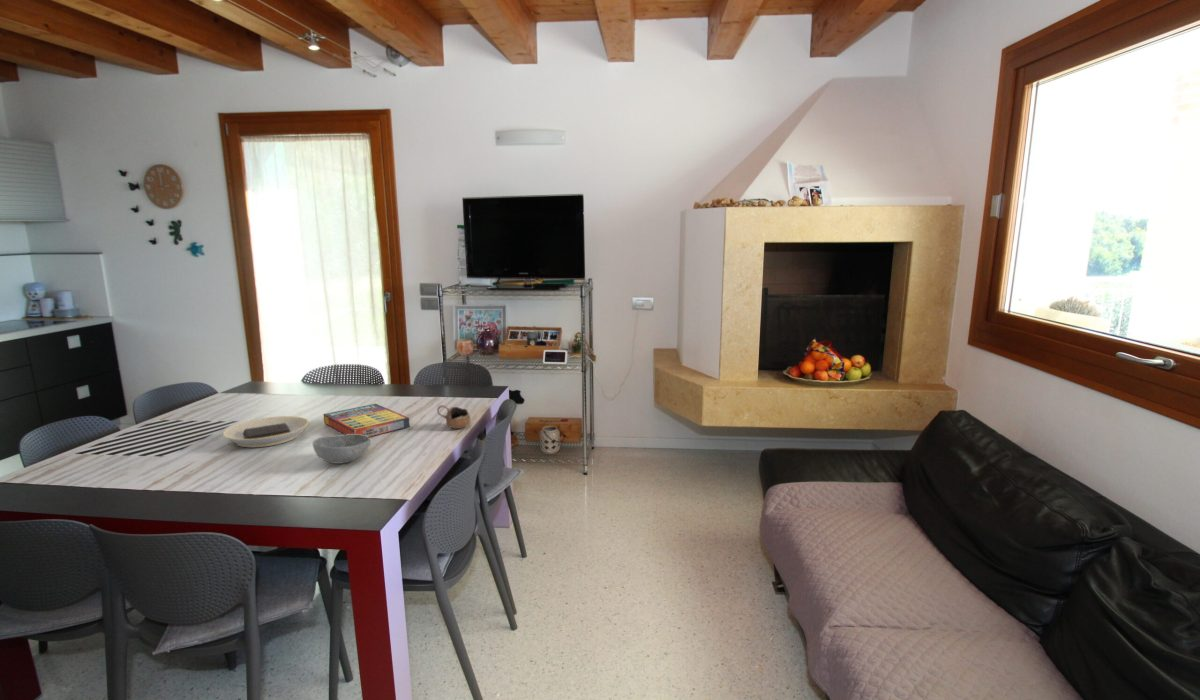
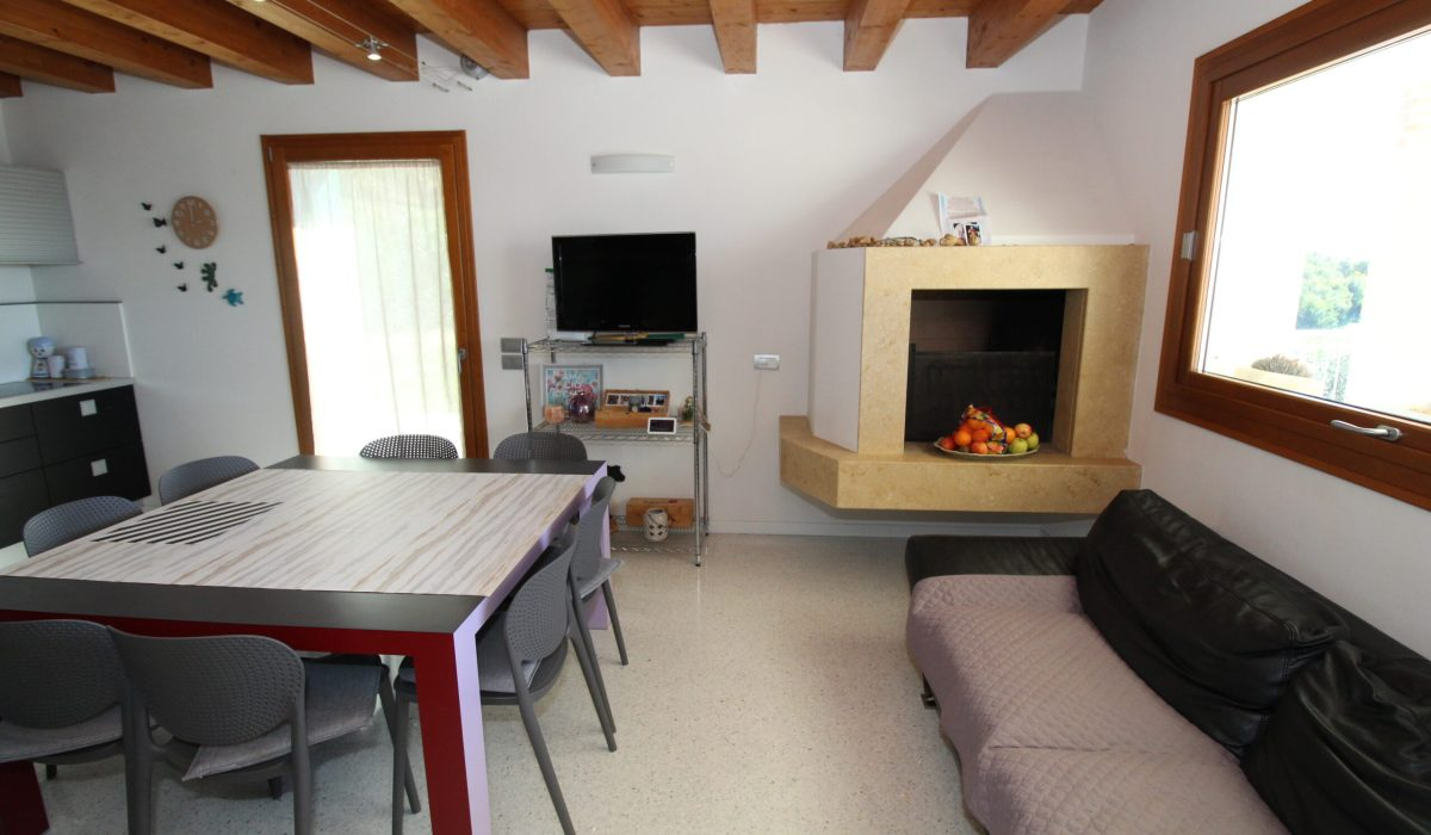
- cup [436,404,472,430]
- plate [222,415,310,448]
- bowl [312,434,371,465]
- game compilation box [323,403,411,438]
